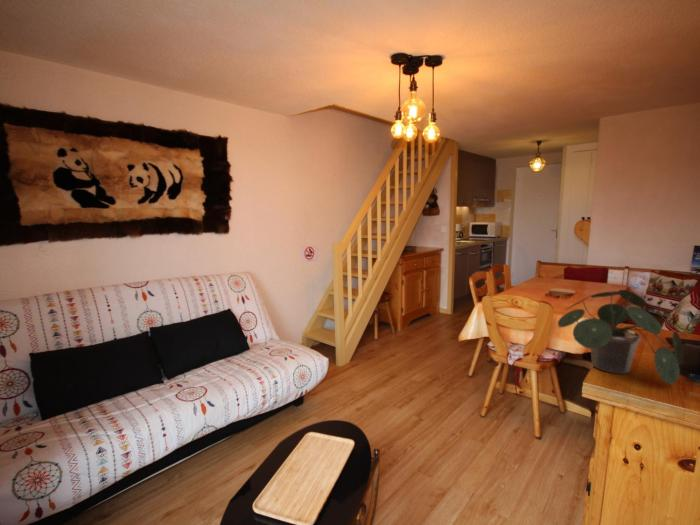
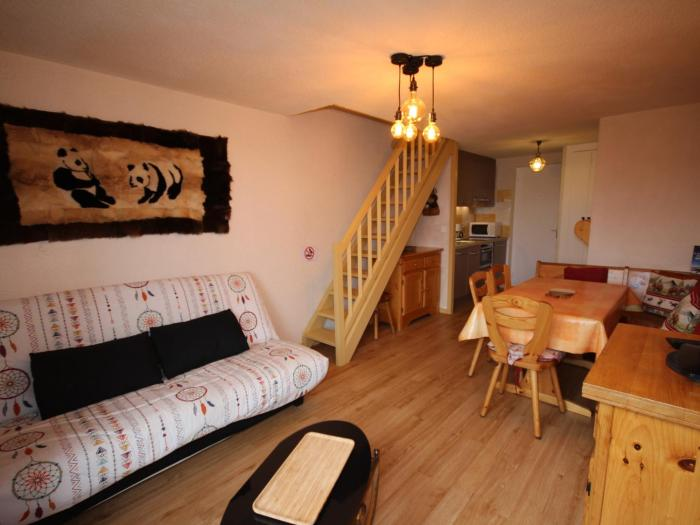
- potted plant [557,289,685,385]
